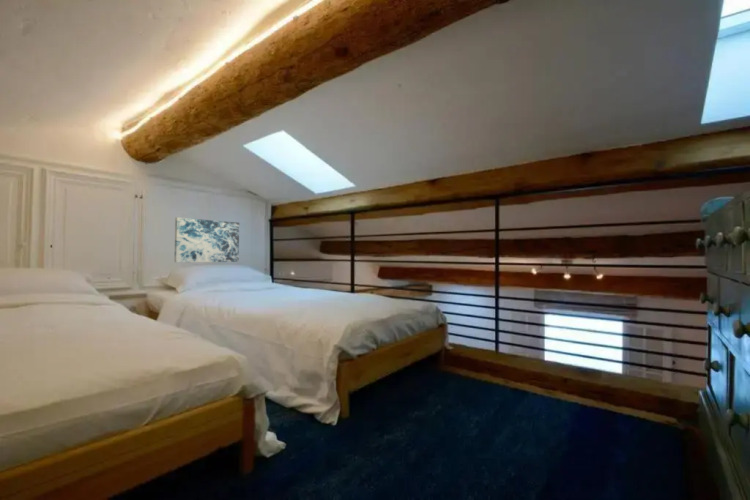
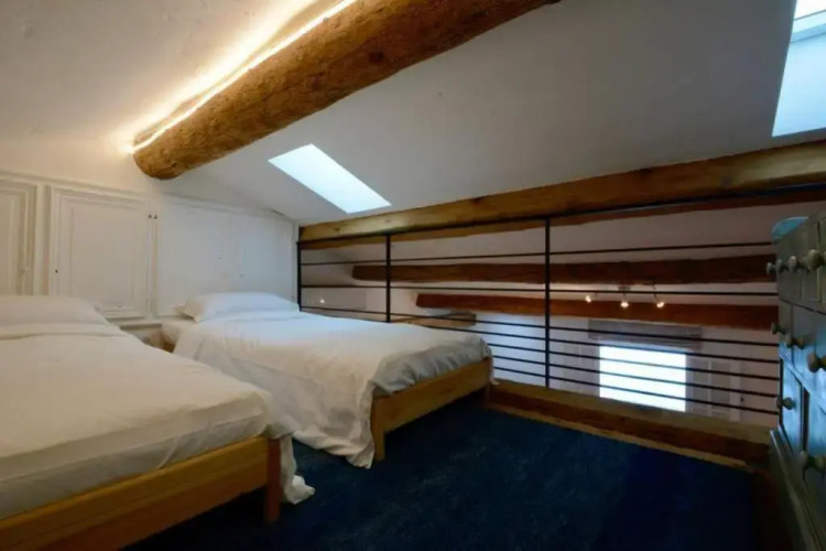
- wall art [174,216,240,263]
